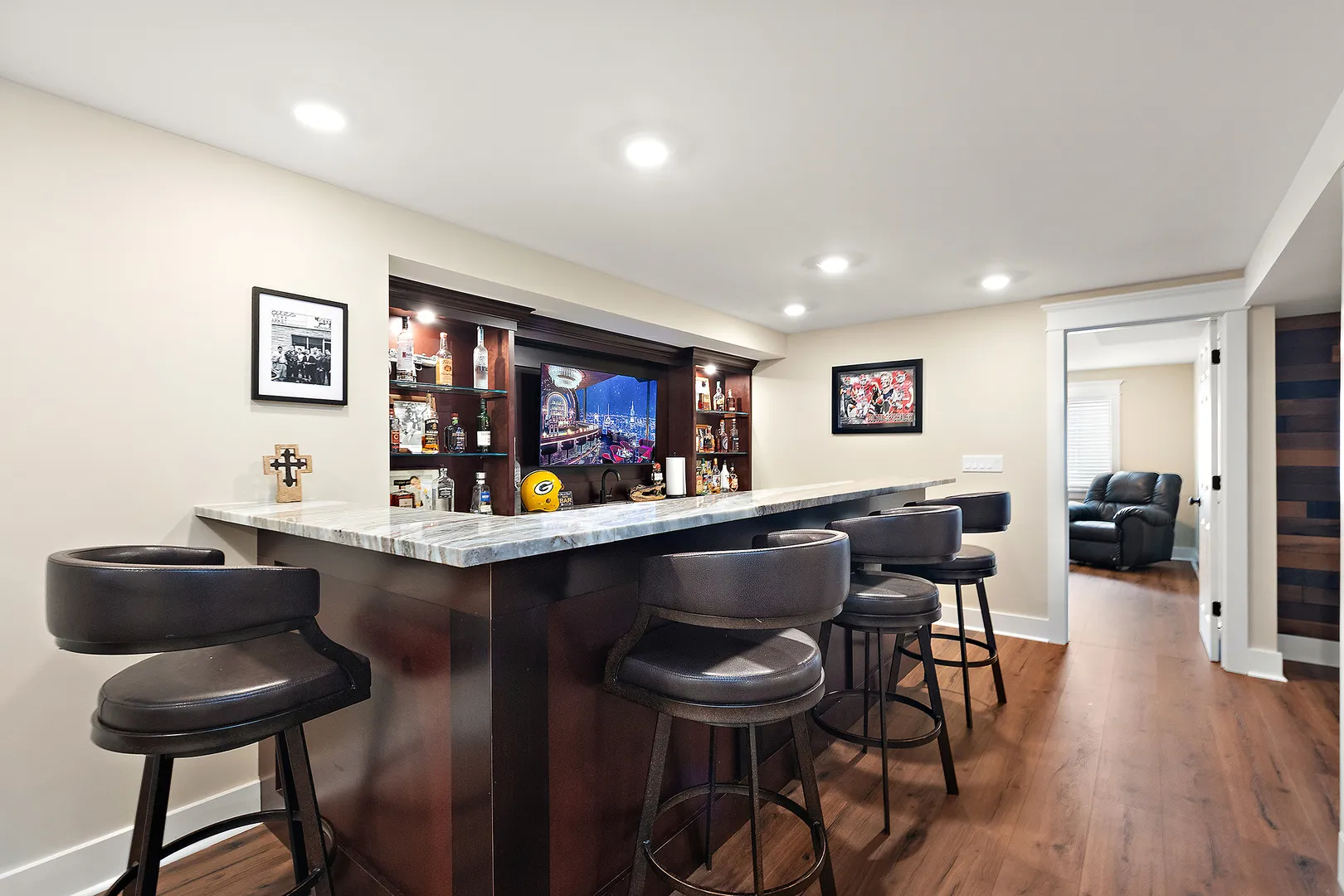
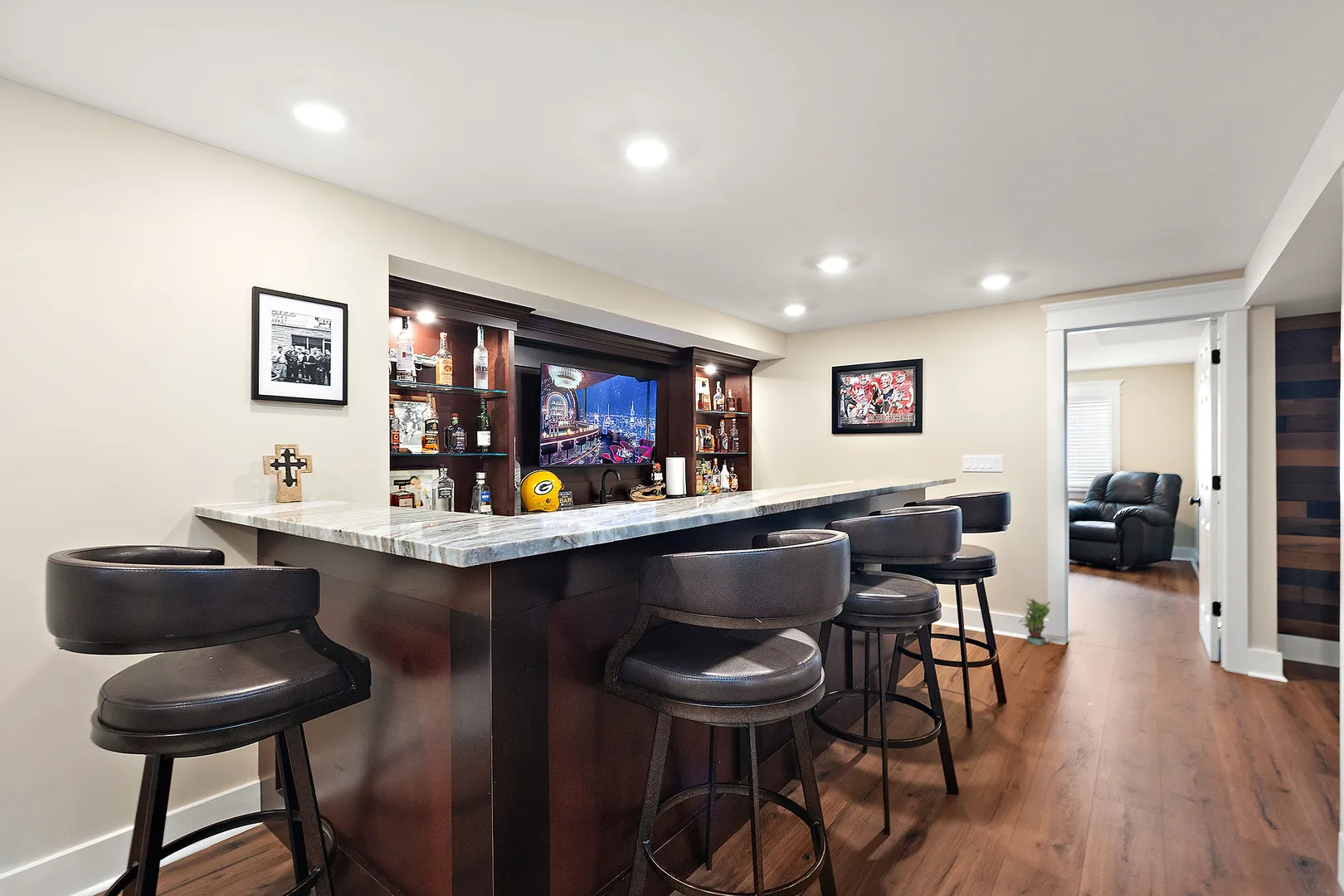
+ potted plant [1017,597,1051,646]
